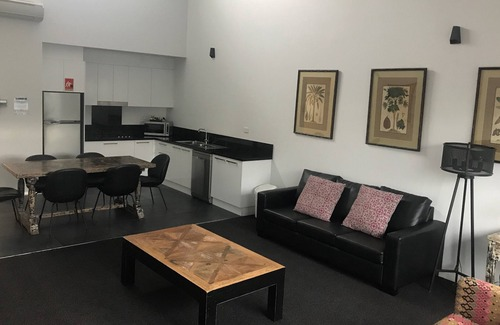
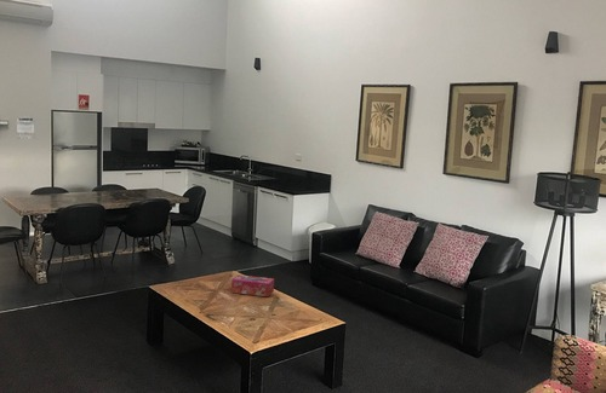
+ tissue box [230,273,275,297]
